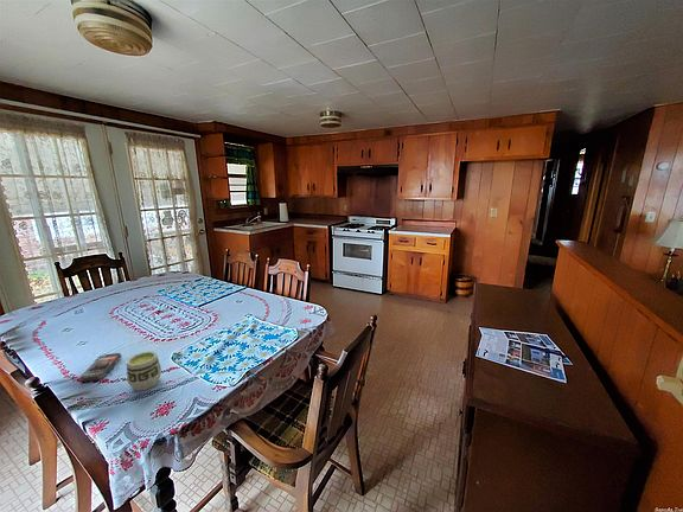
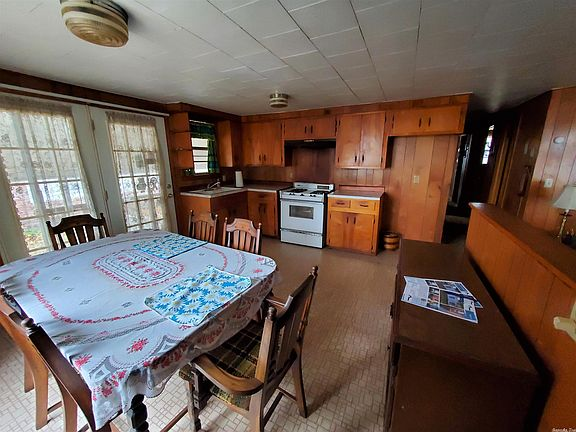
- cup [126,350,162,392]
- smartphone [78,352,122,383]
